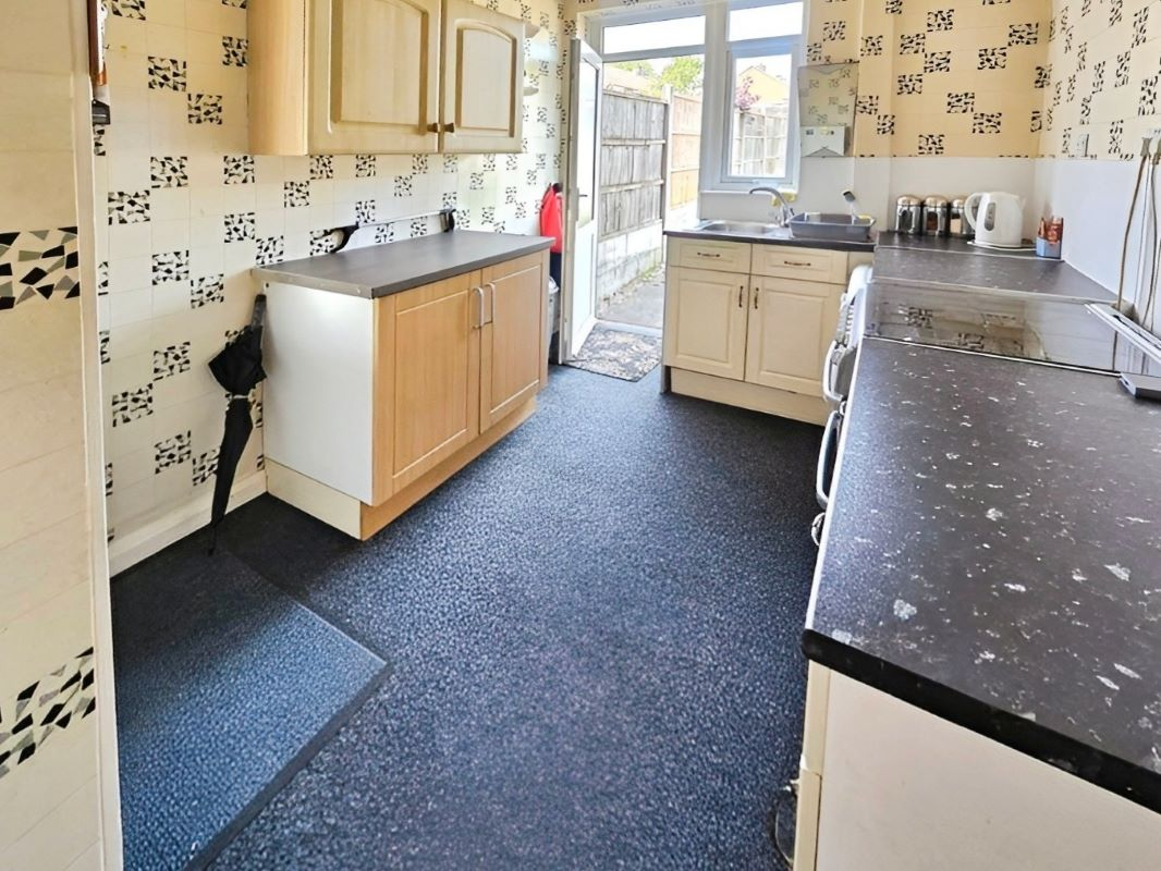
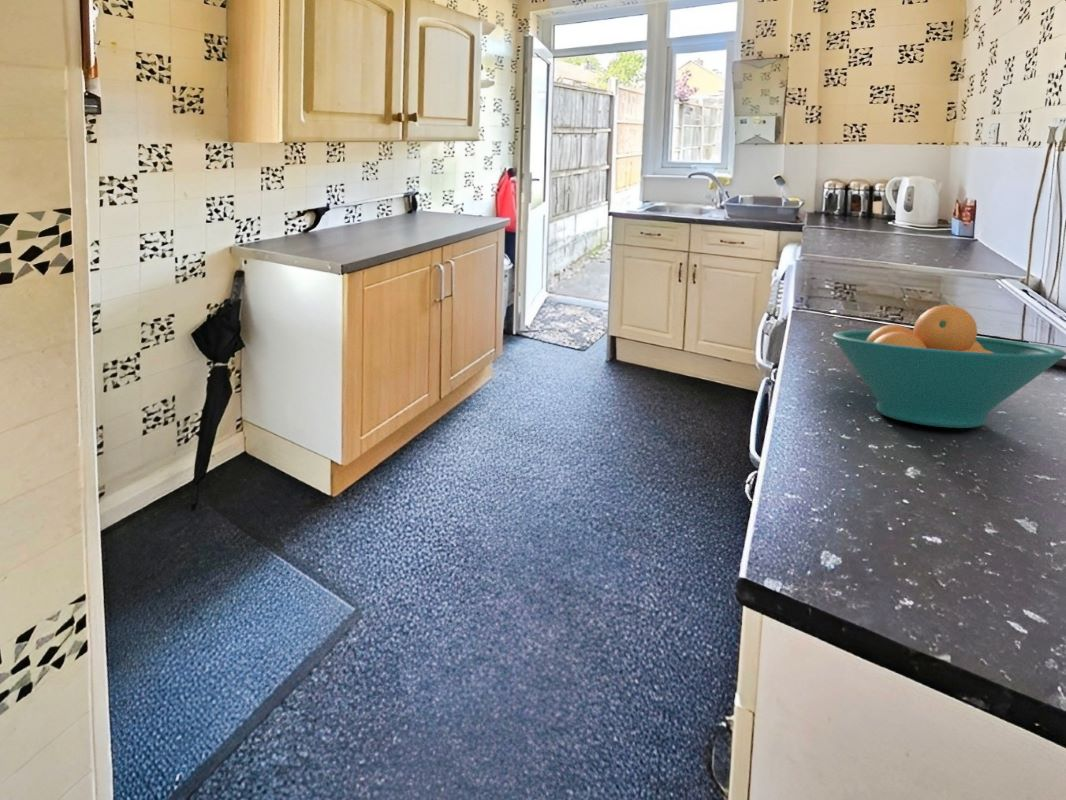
+ fruit bowl [831,304,1066,429]
